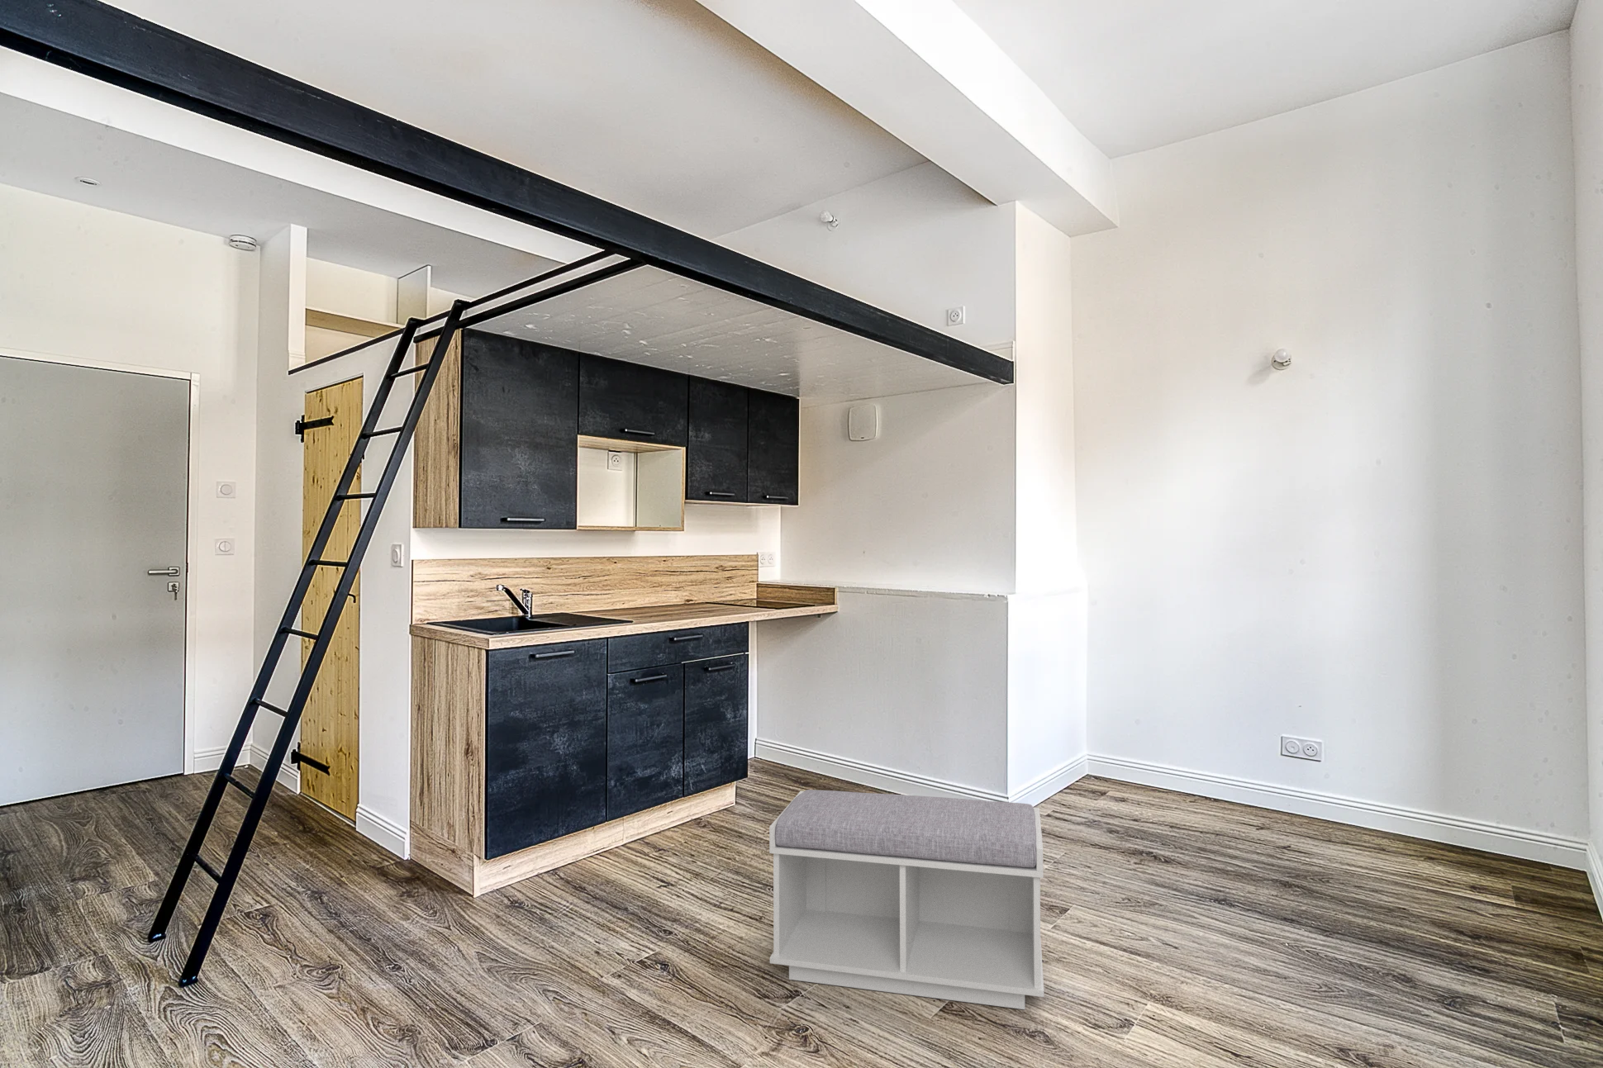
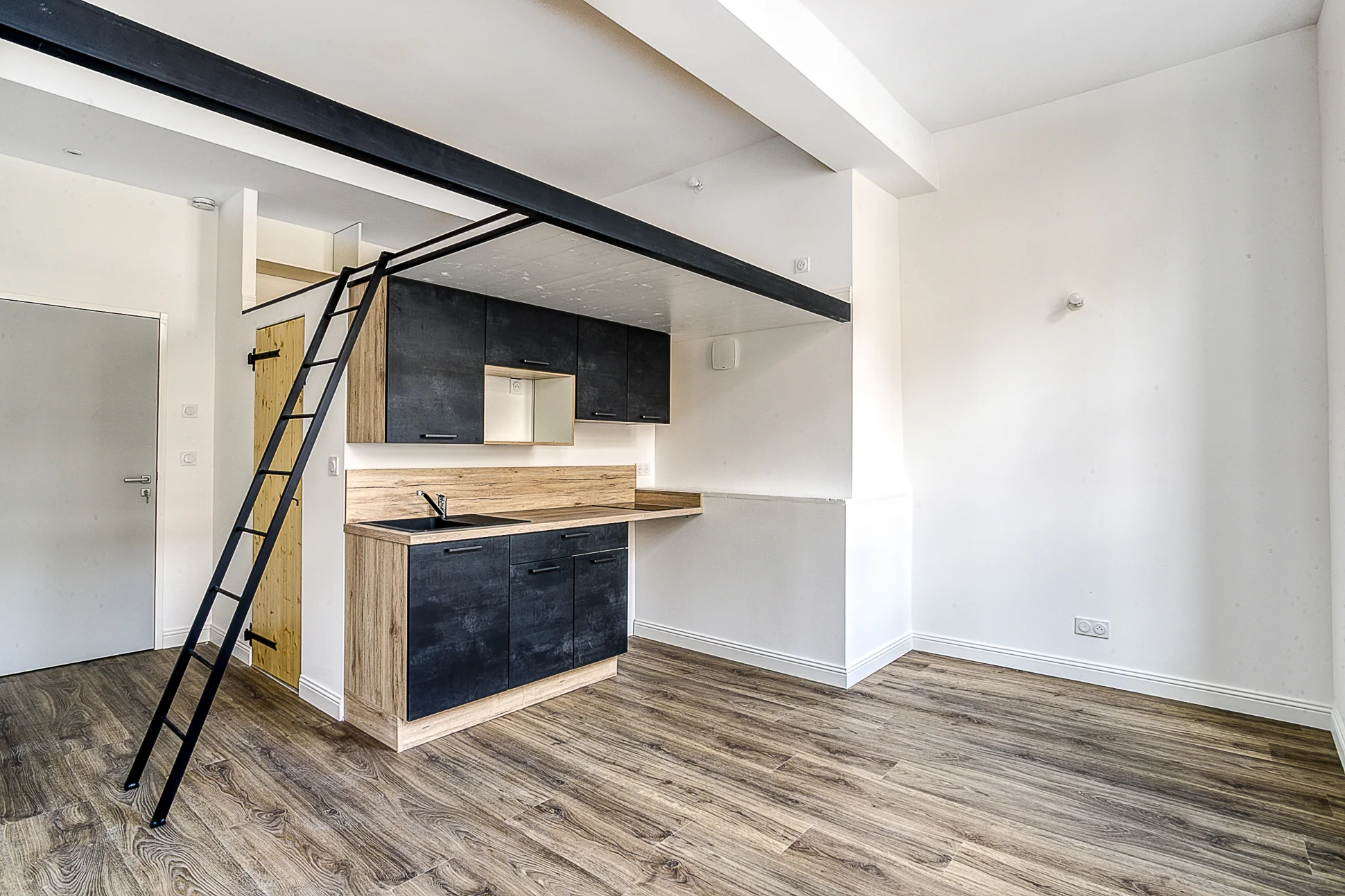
- bench [769,789,1045,1010]
